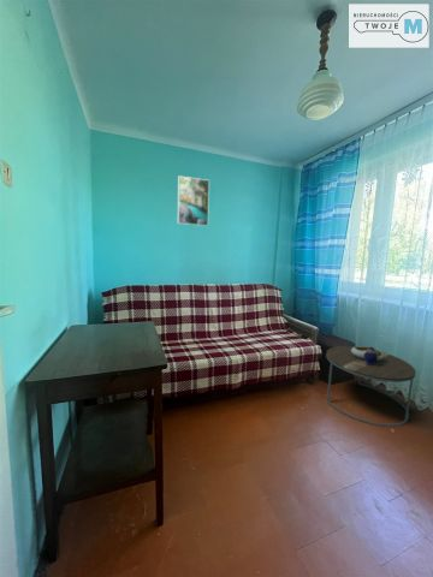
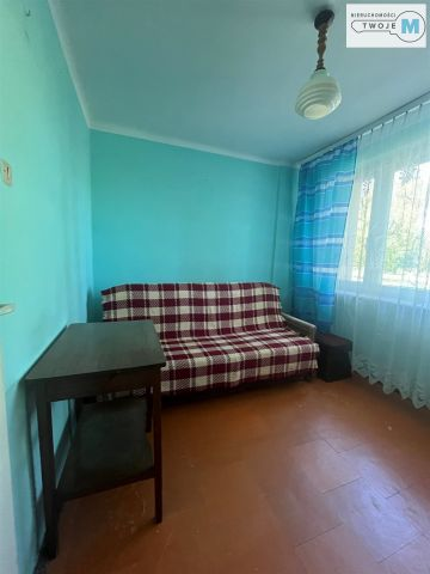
- side table [325,345,417,428]
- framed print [177,174,210,227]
